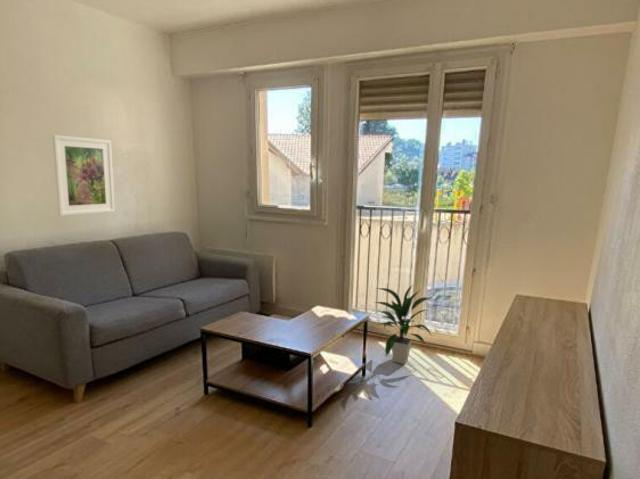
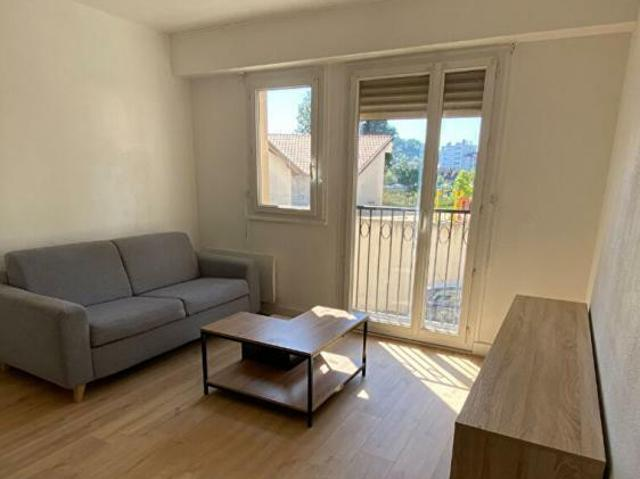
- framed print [51,134,116,217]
- indoor plant [374,283,433,365]
